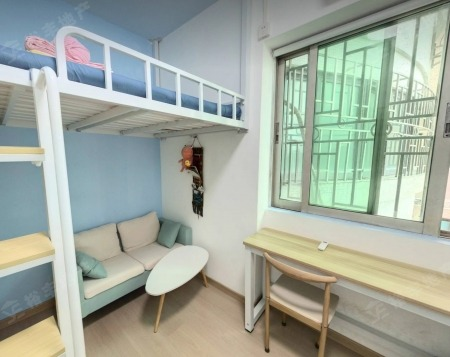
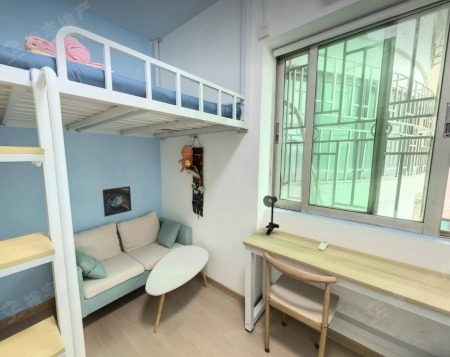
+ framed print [102,185,133,218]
+ desk lamp [262,195,280,236]
